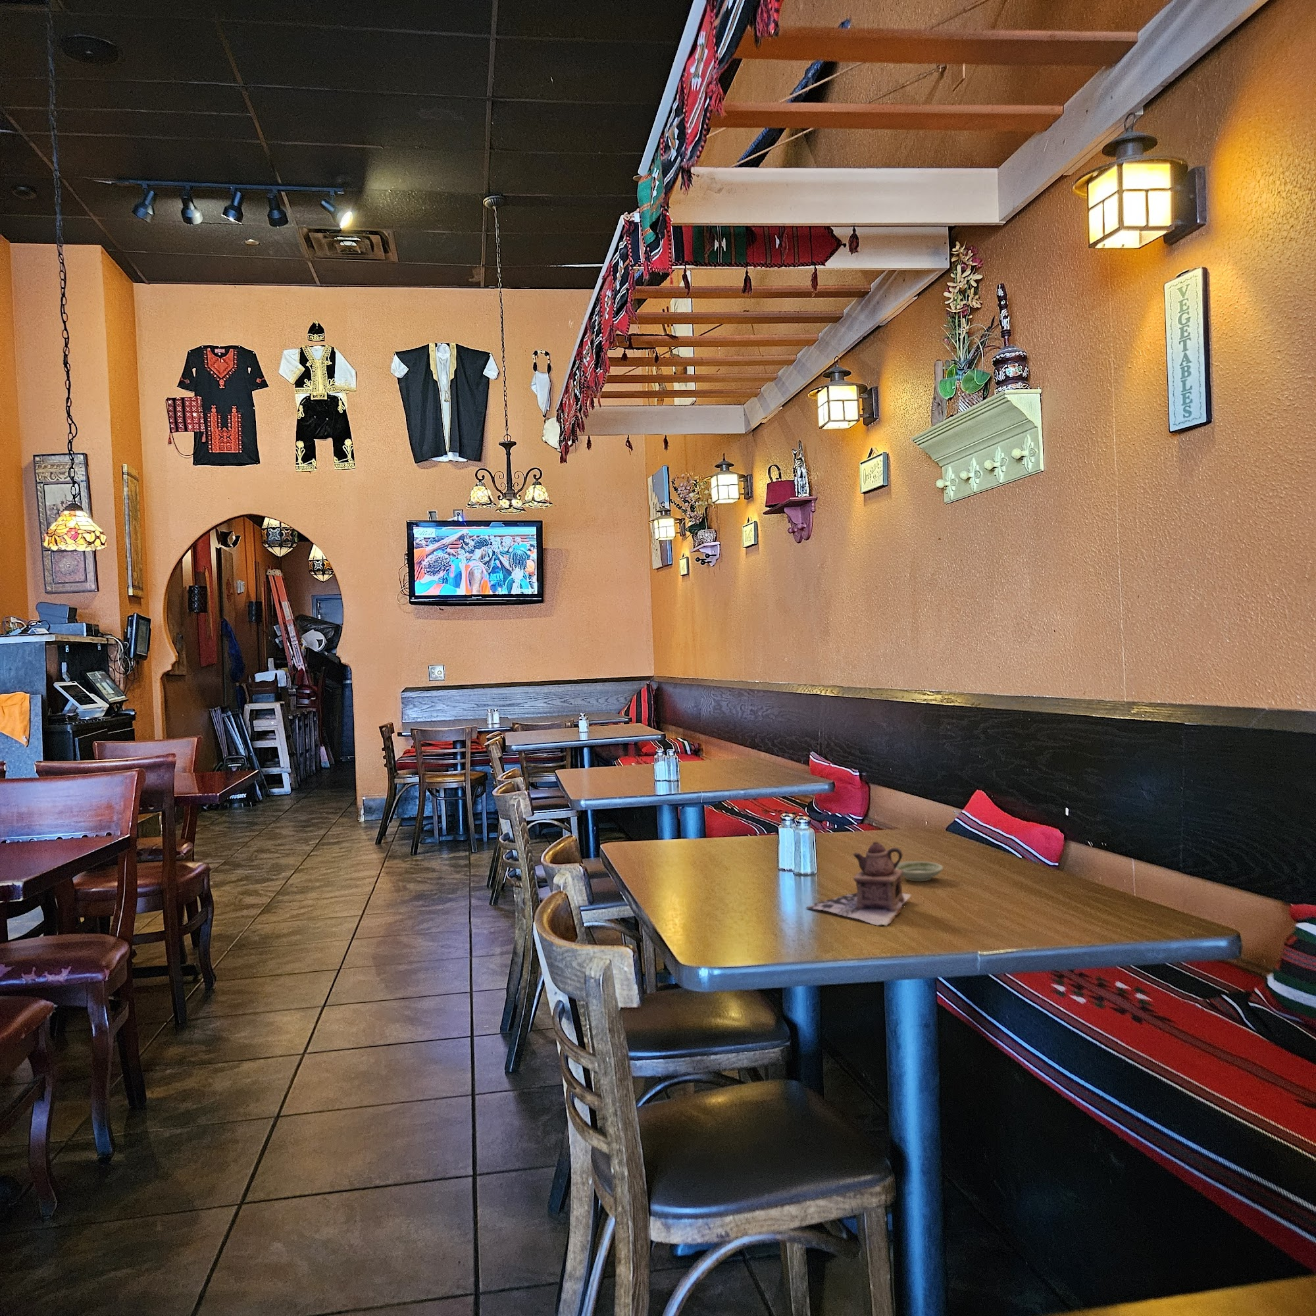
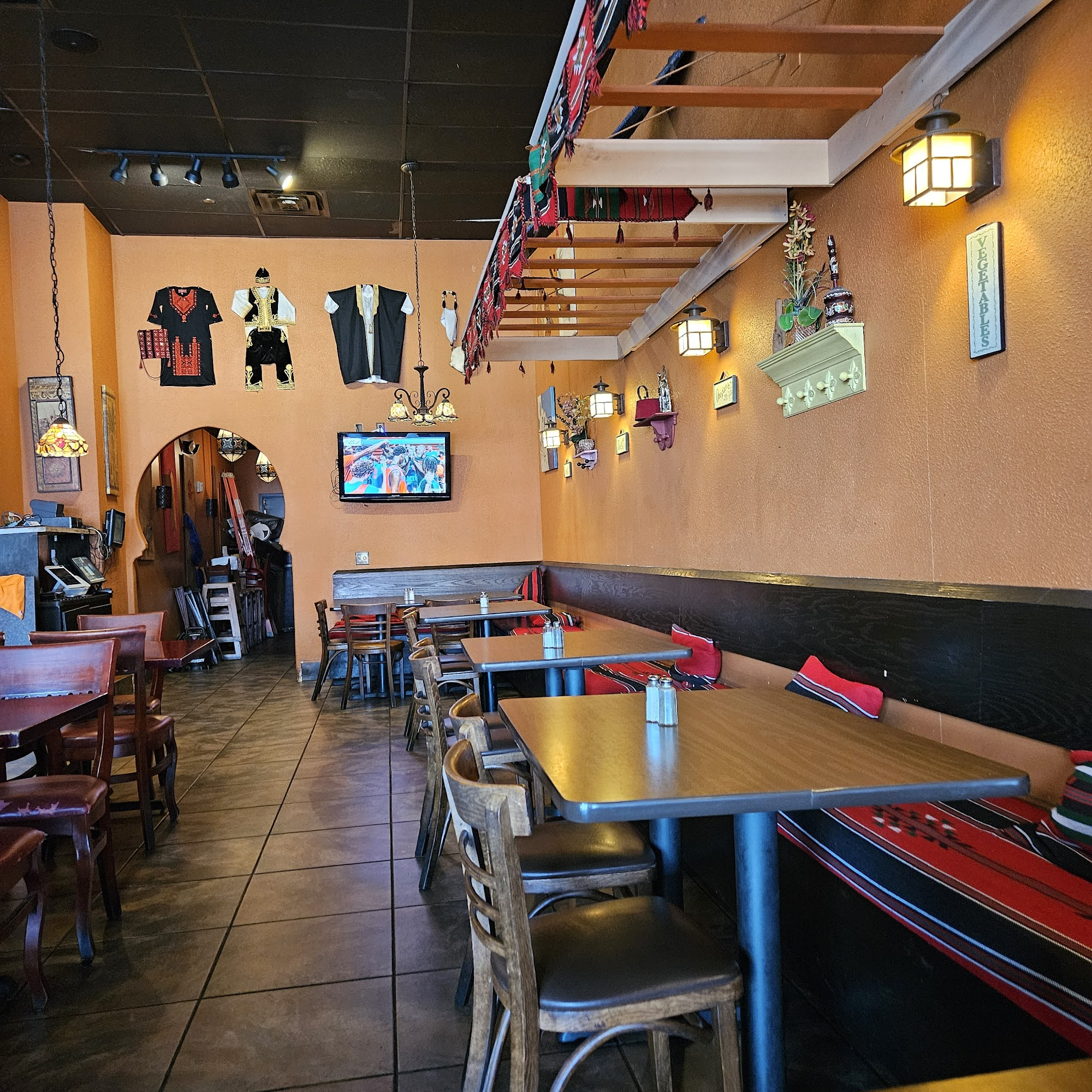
- teapot [805,841,912,927]
- saucer [895,860,945,882]
